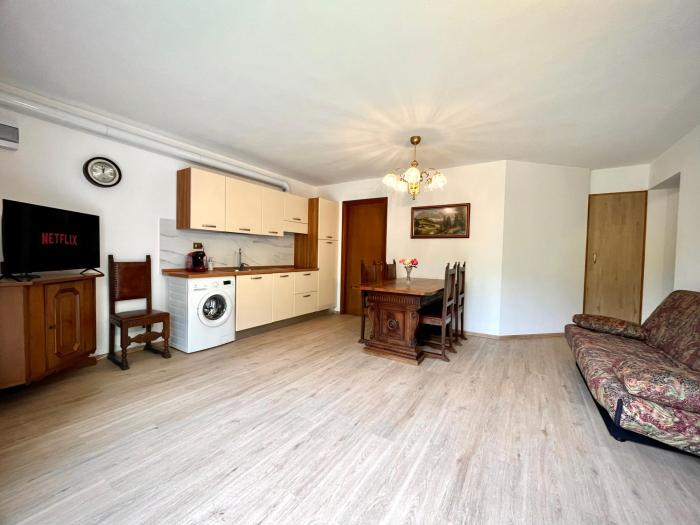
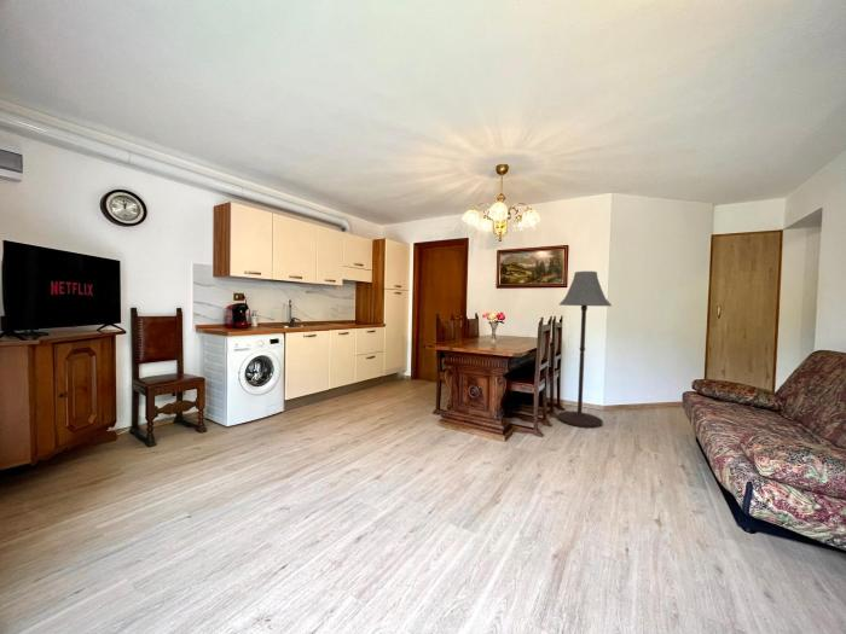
+ floor lamp [556,271,613,429]
